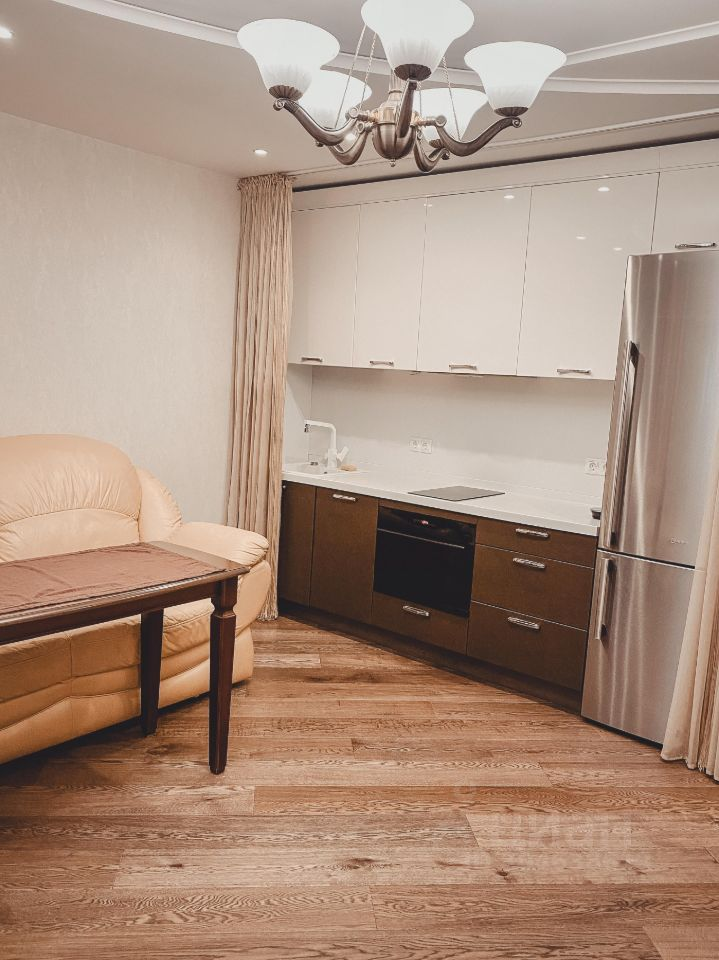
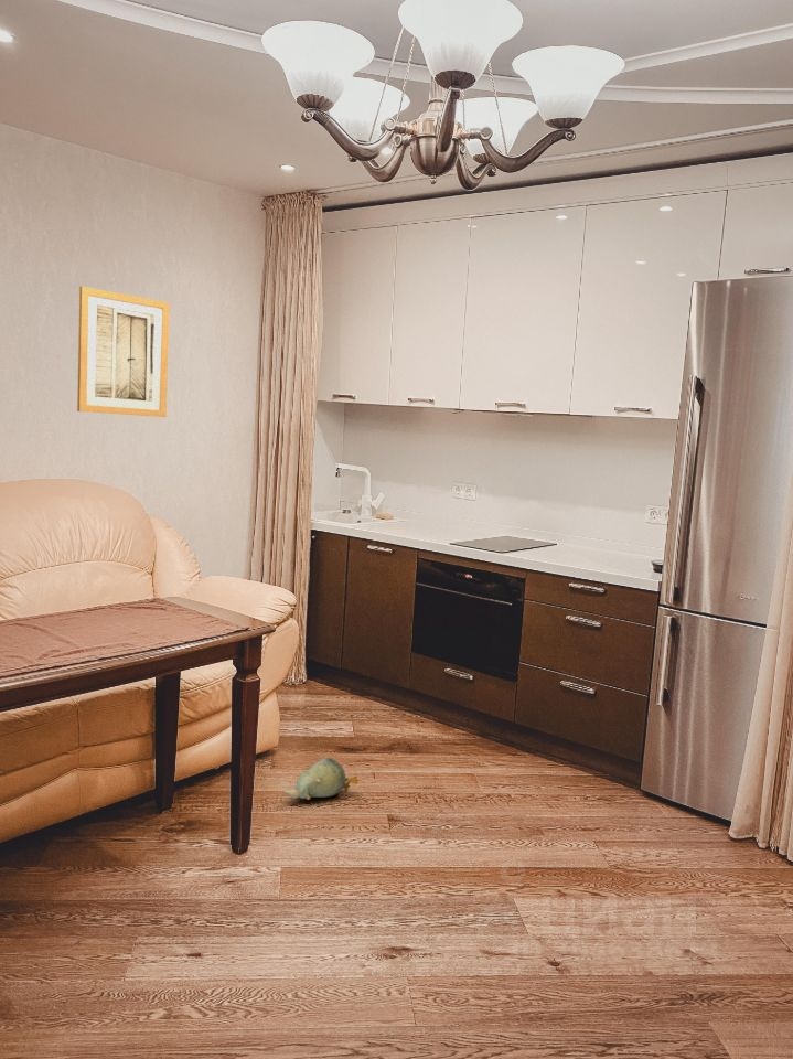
+ wall art [76,286,171,418]
+ plush toy [278,757,360,801]
